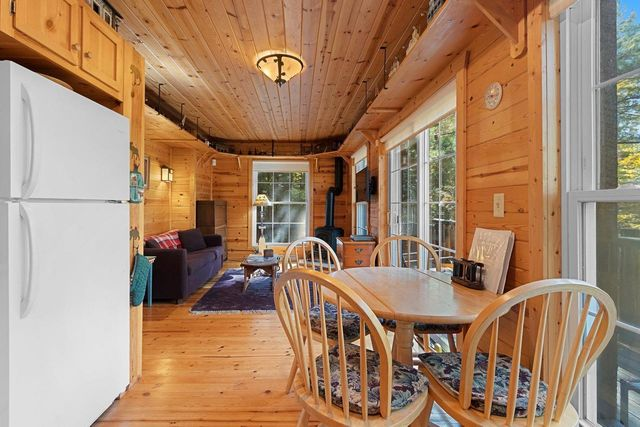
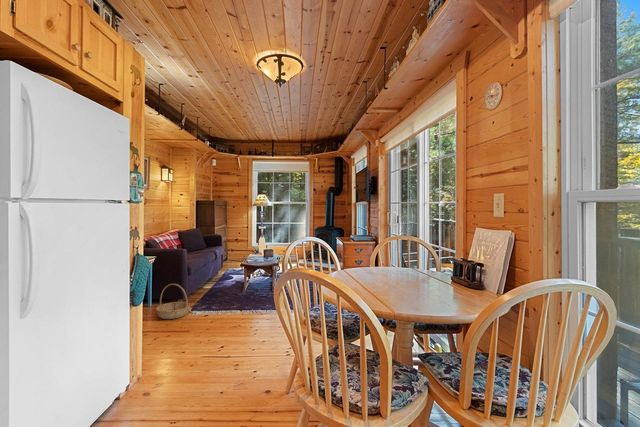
+ basket [155,283,191,320]
